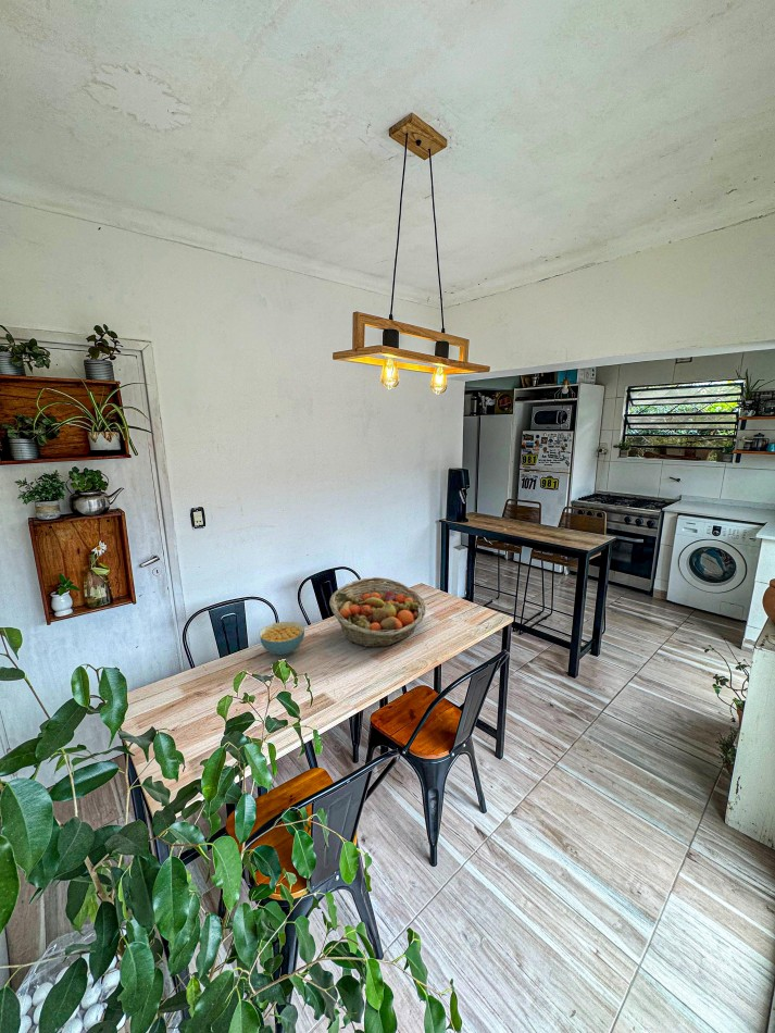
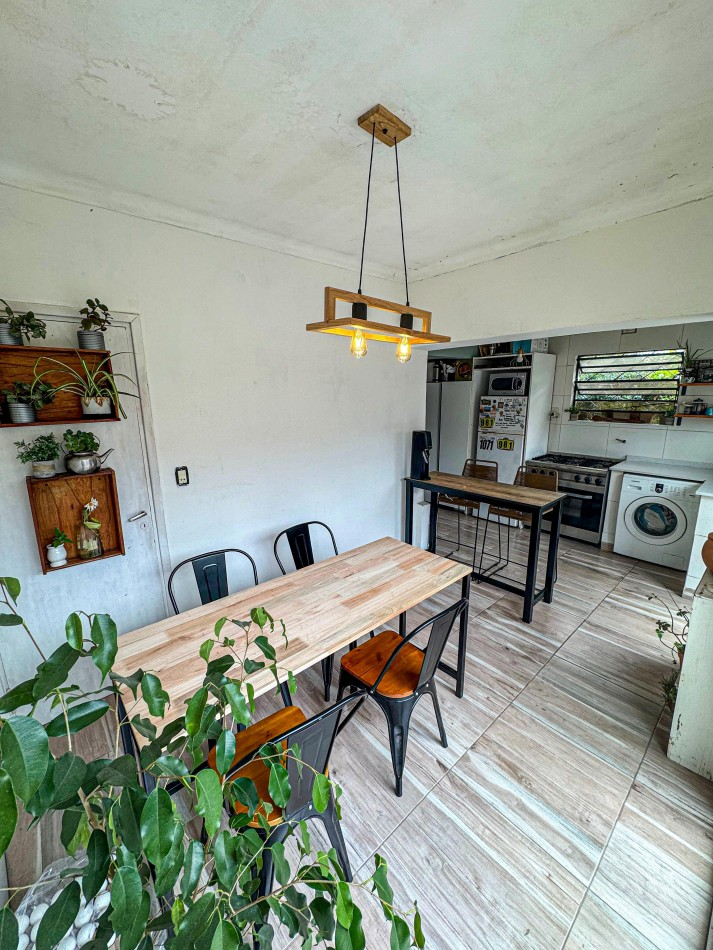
- cereal bowl [258,621,305,656]
- fruit basket [328,576,427,649]
